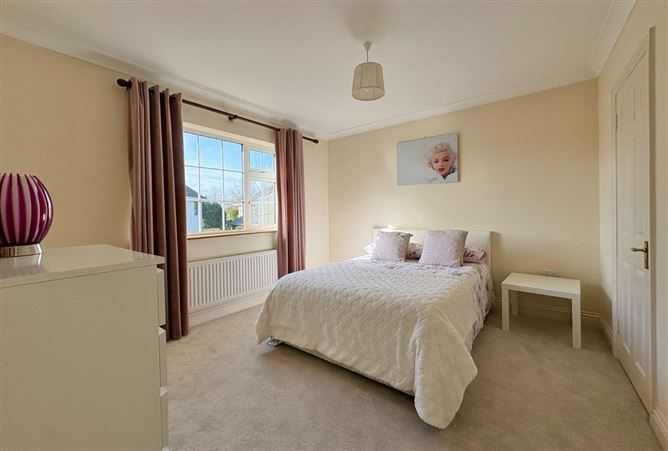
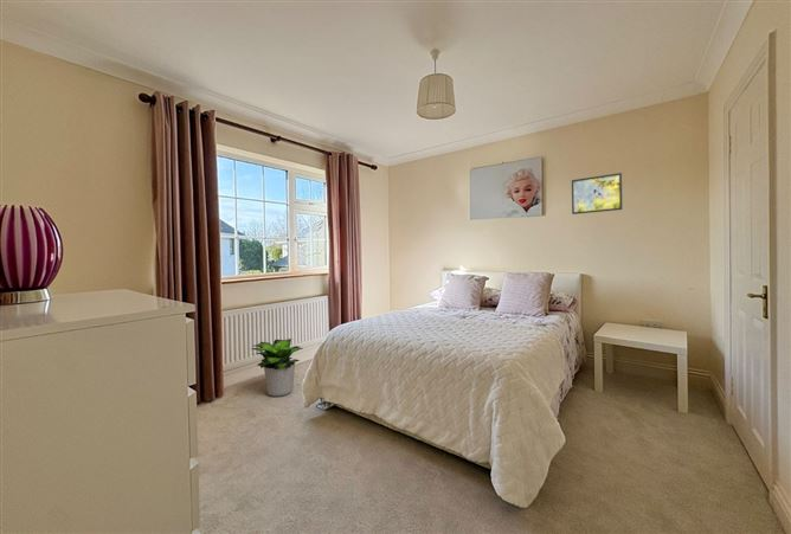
+ potted plant [250,337,304,398]
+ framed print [571,172,623,215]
